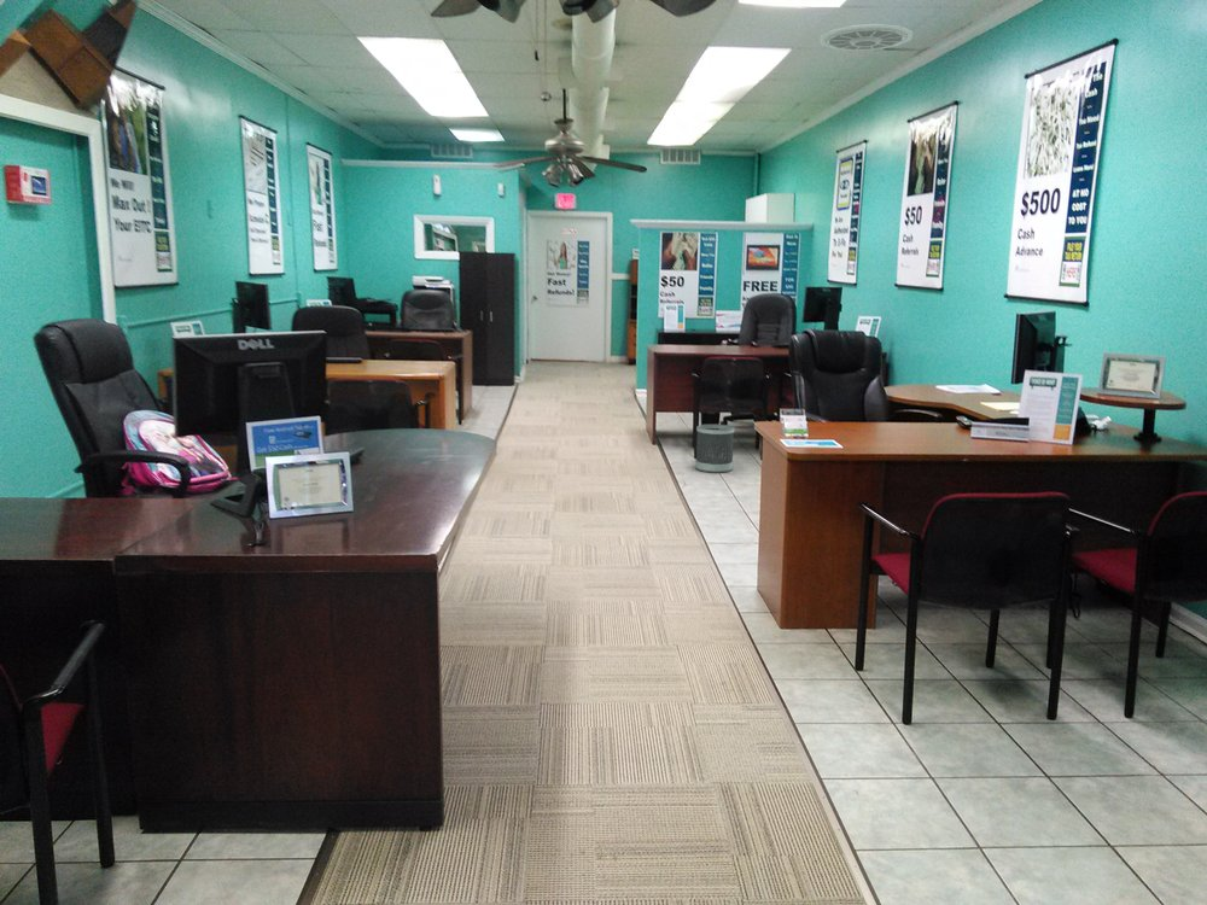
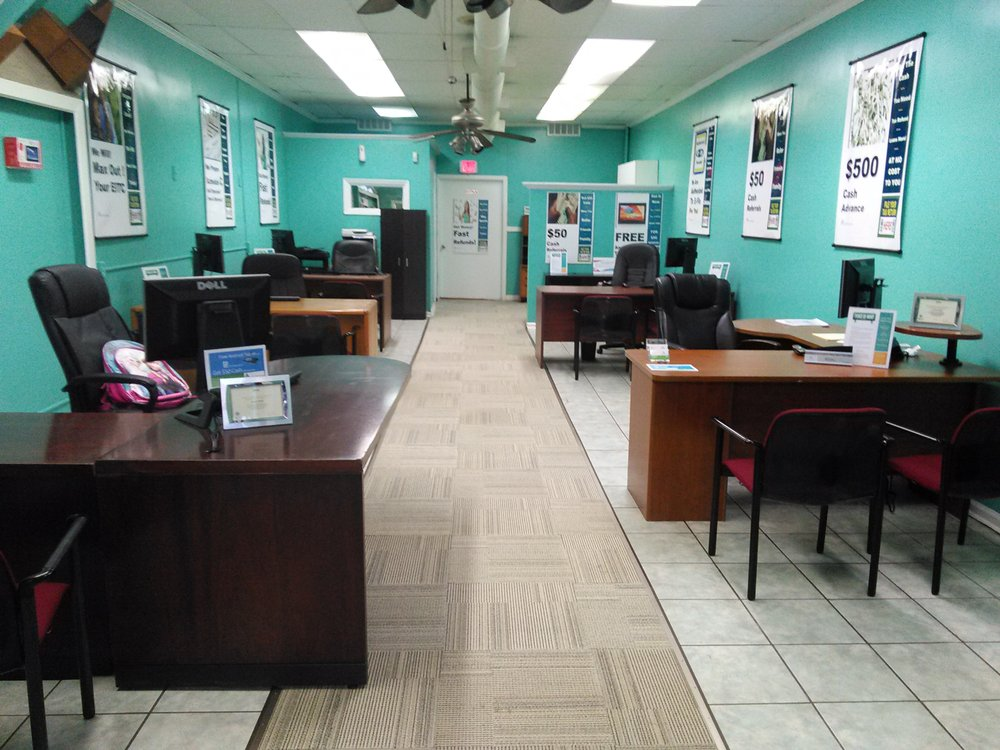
- wastebasket [694,424,735,474]
- ceiling vent [818,23,915,52]
